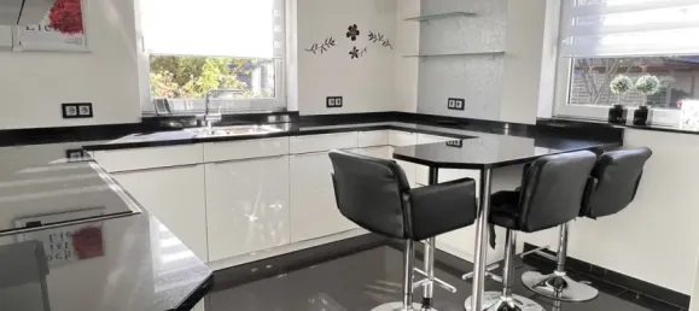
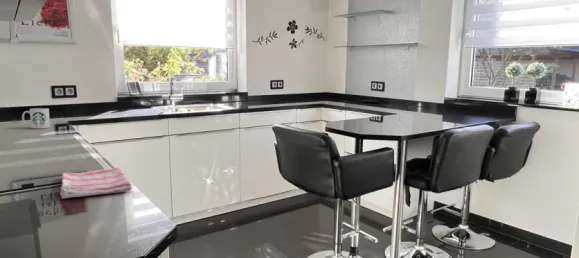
+ dish towel [60,167,133,199]
+ mug [21,107,51,130]
